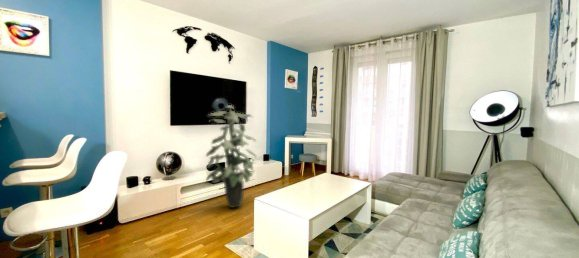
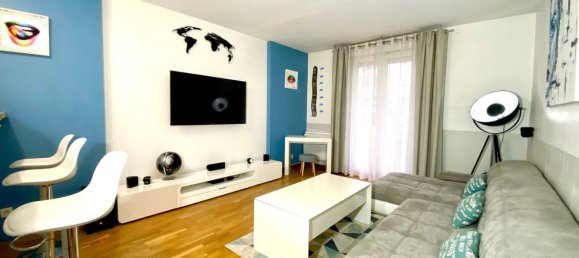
- indoor plant [205,104,258,209]
